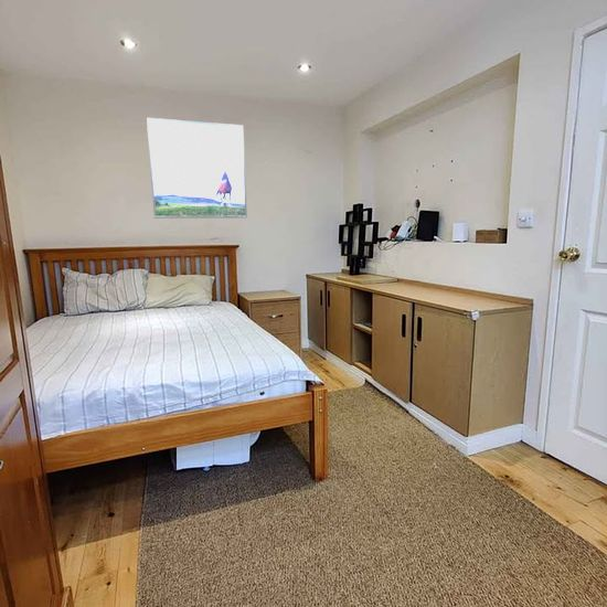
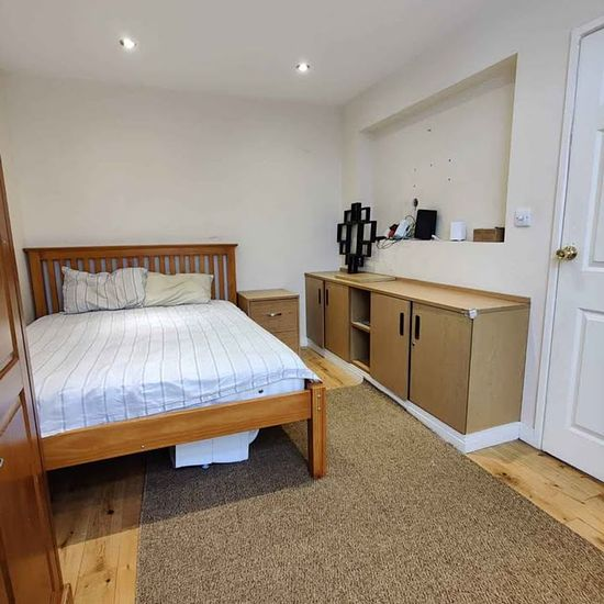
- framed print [146,117,248,219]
